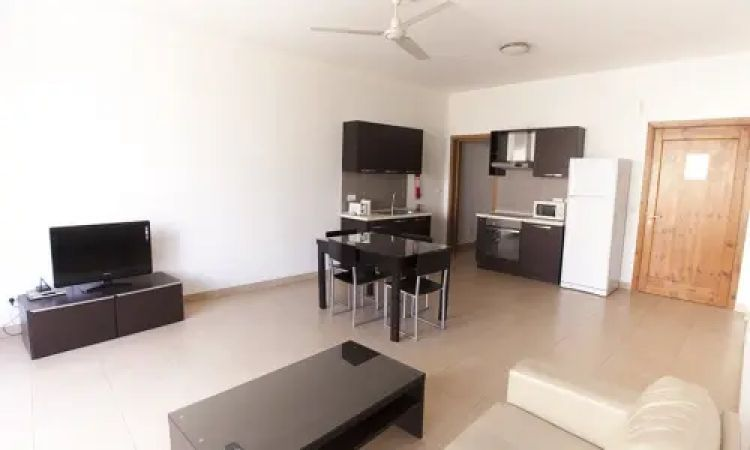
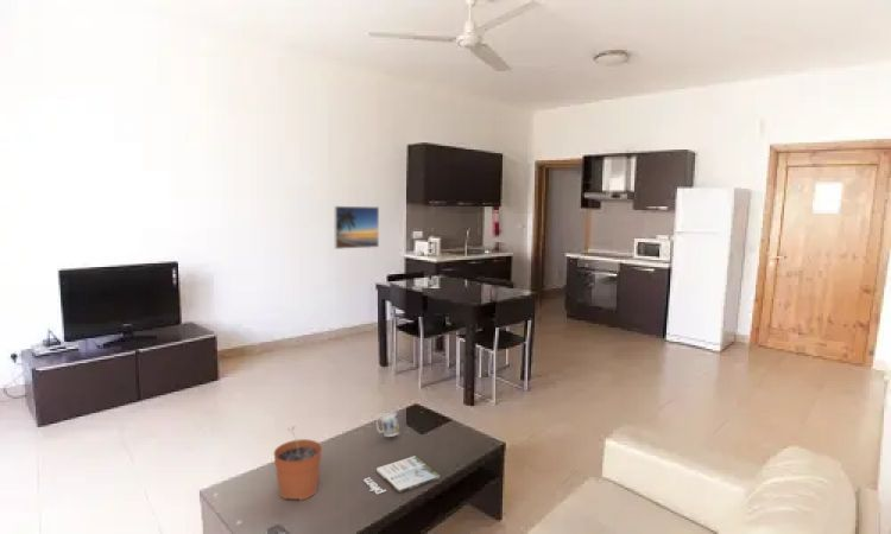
+ mug [375,412,400,438]
+ plant pot [272,425,323,502]
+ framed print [333,205,380,250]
+ magazine [364,454,441,495]
